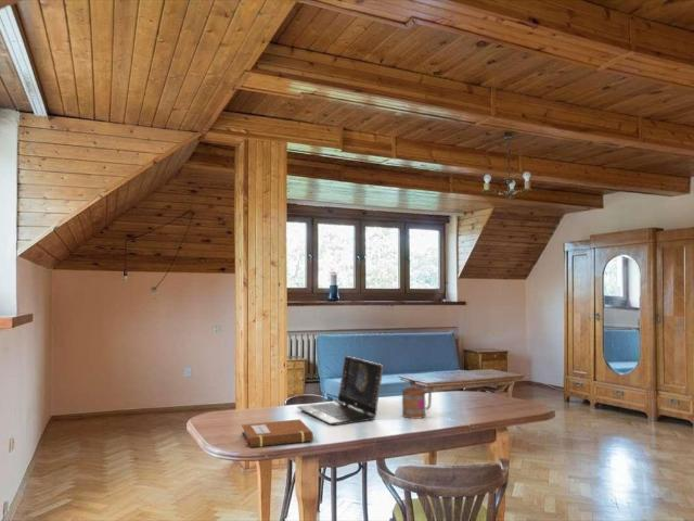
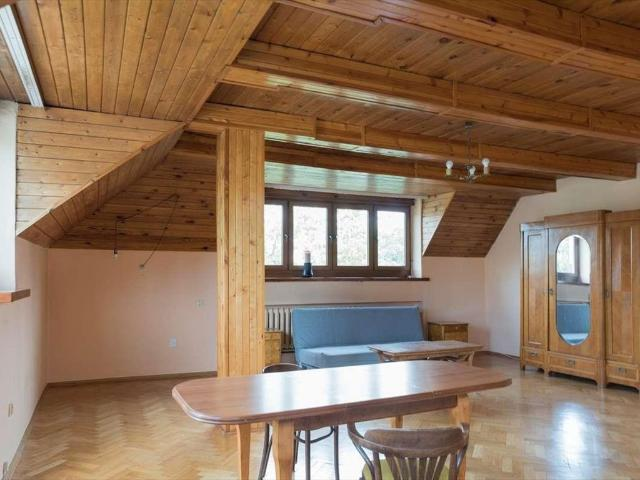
- notebook [241,418,314,448]
- laptop computer [296,355,385,425]
- mug [401,386,433,420]
